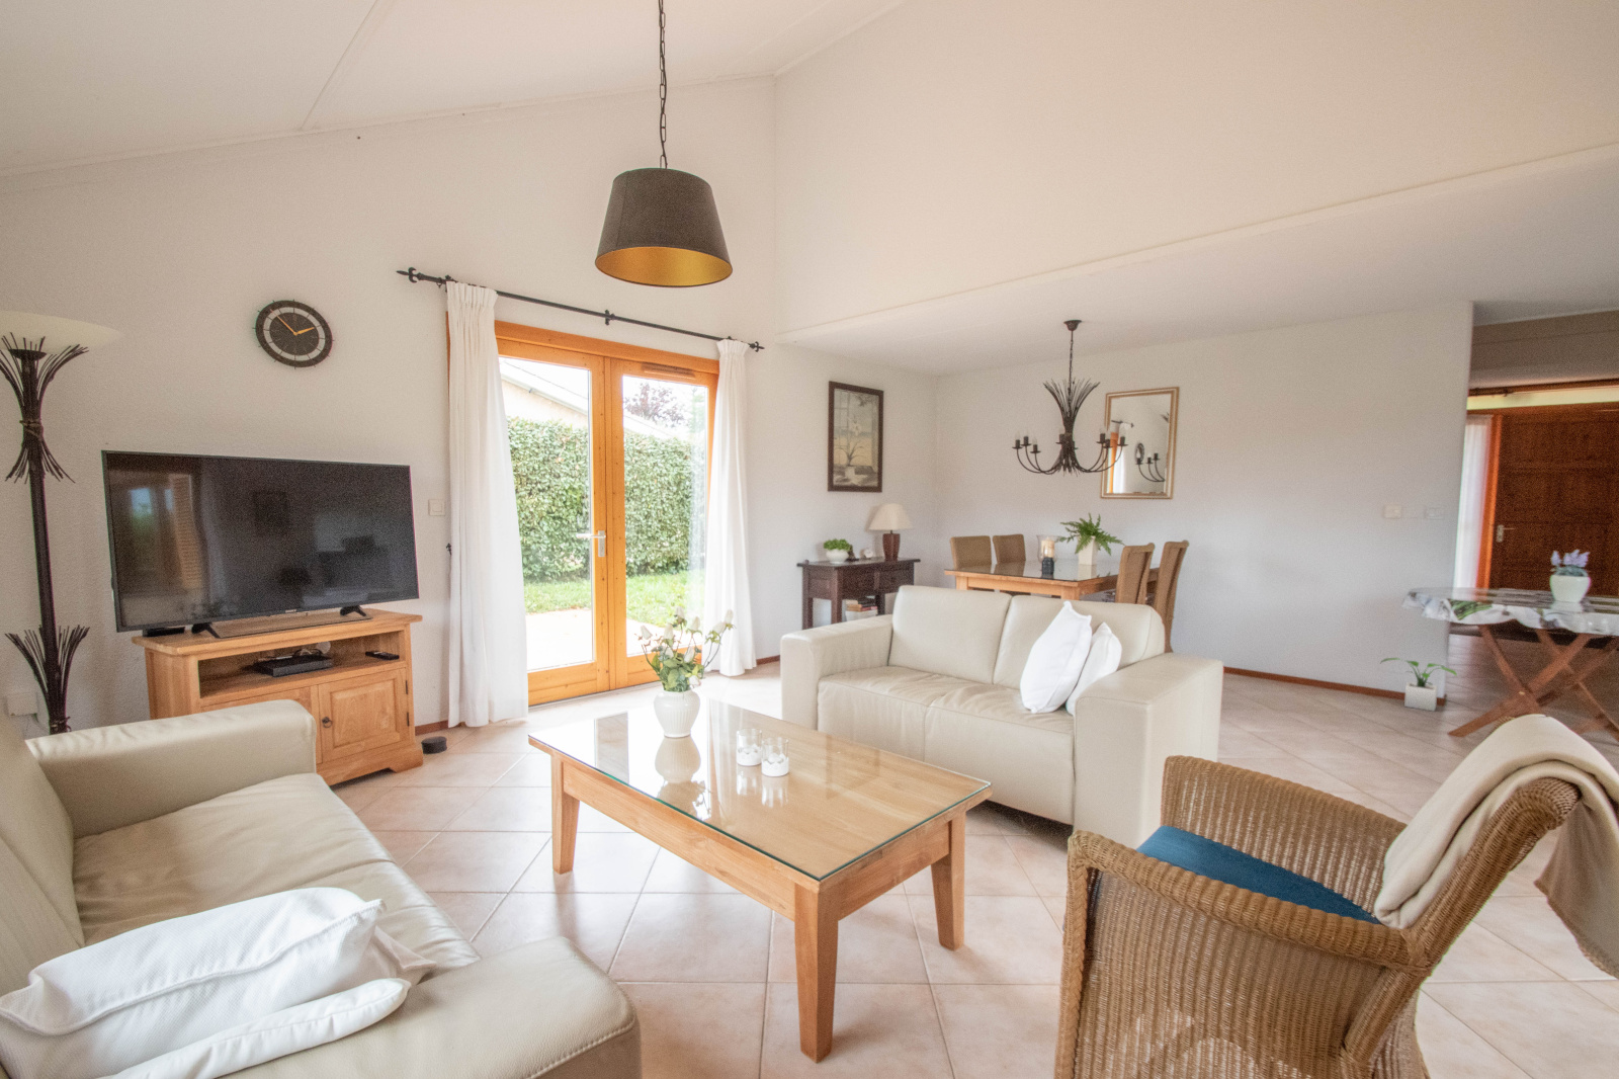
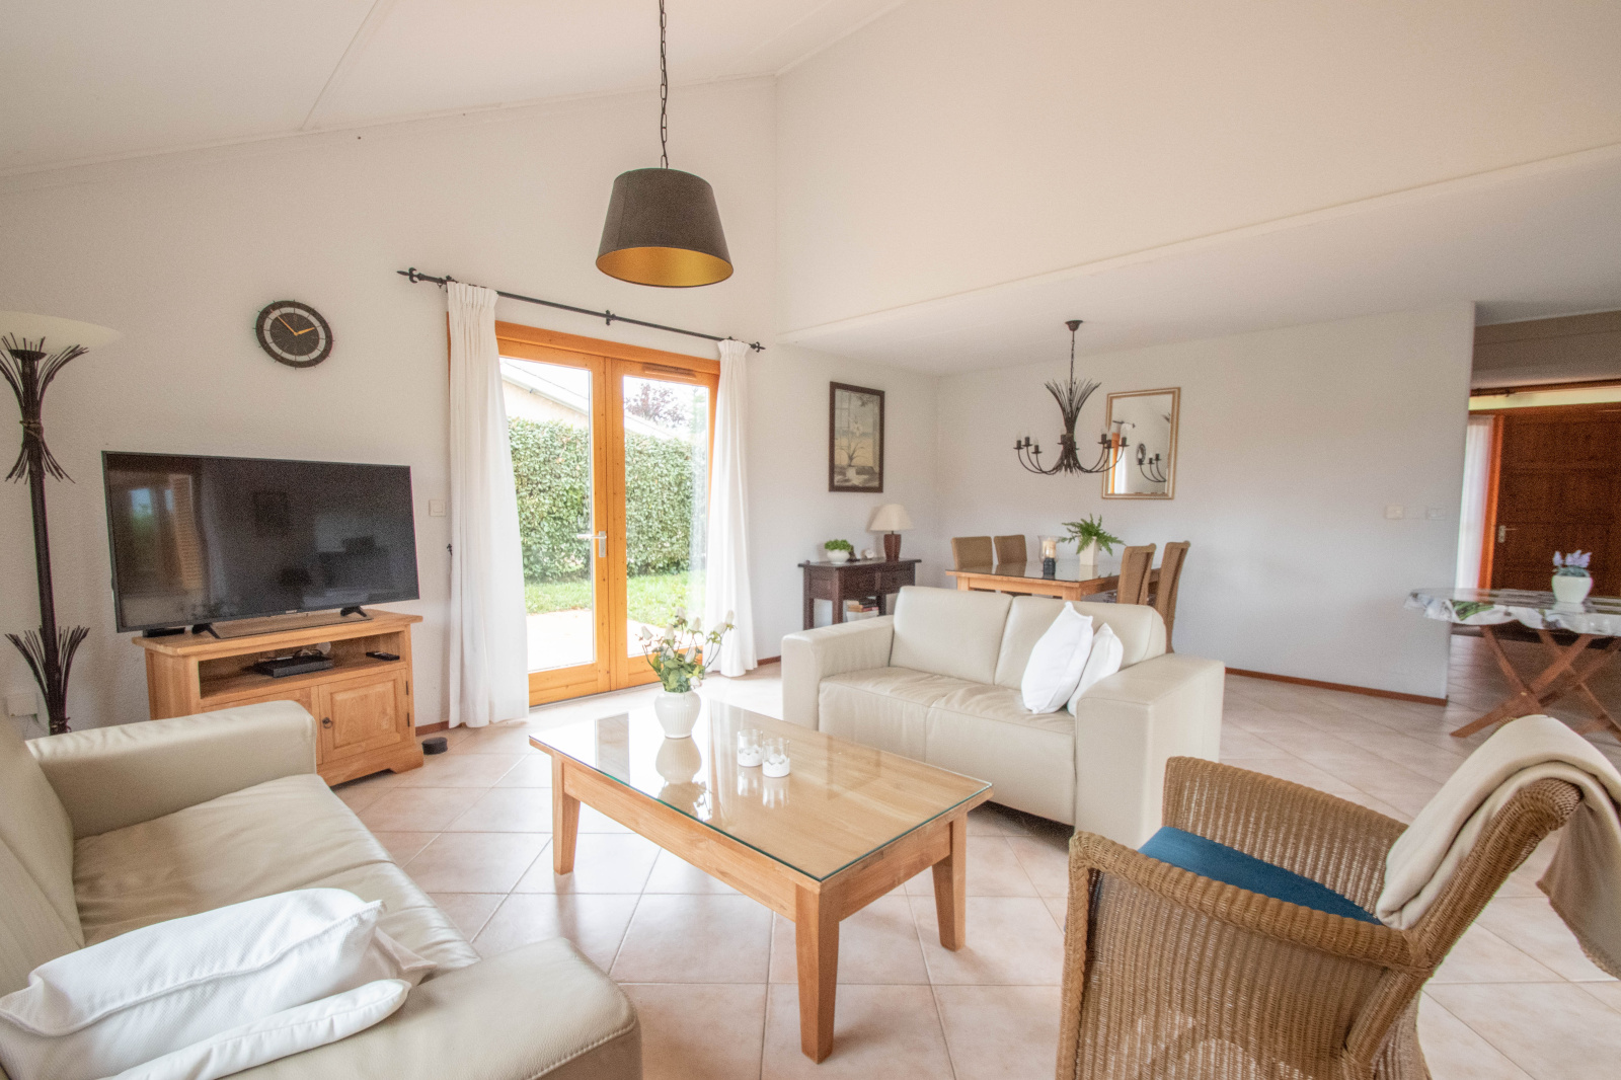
- potted plant [1379,658,1458,713]
